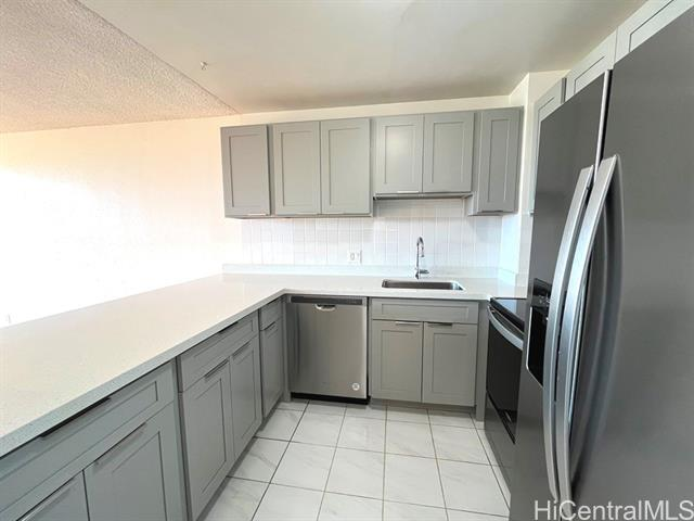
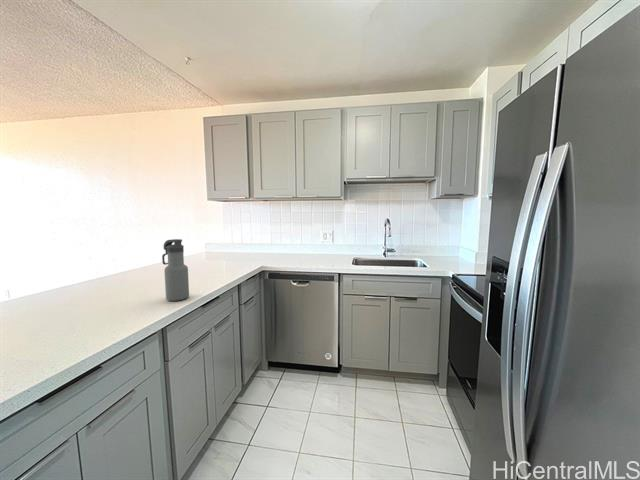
+ water bottle [161,238,190,302]
